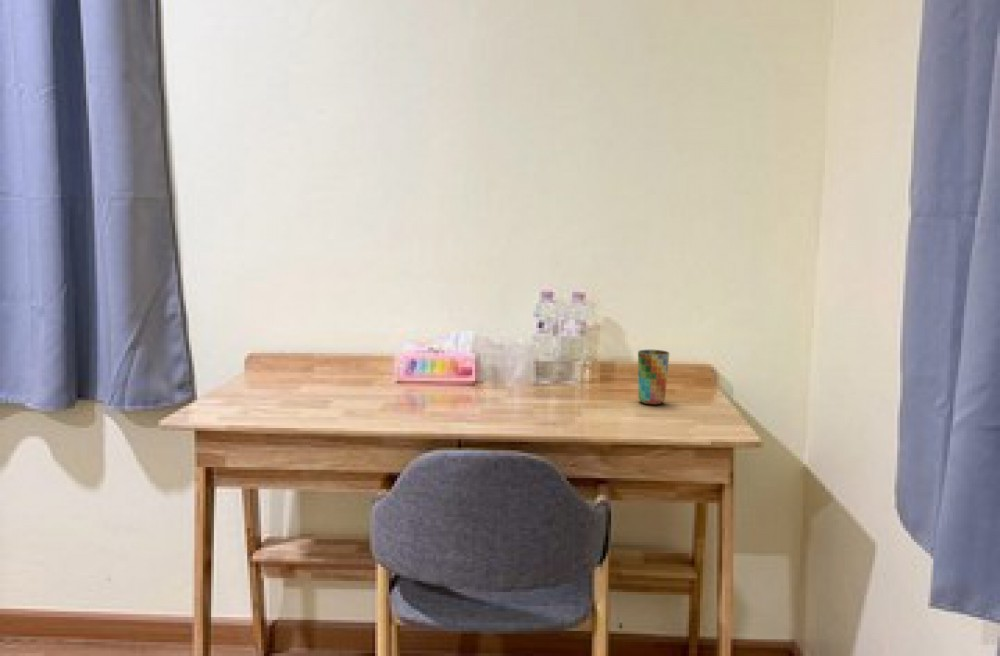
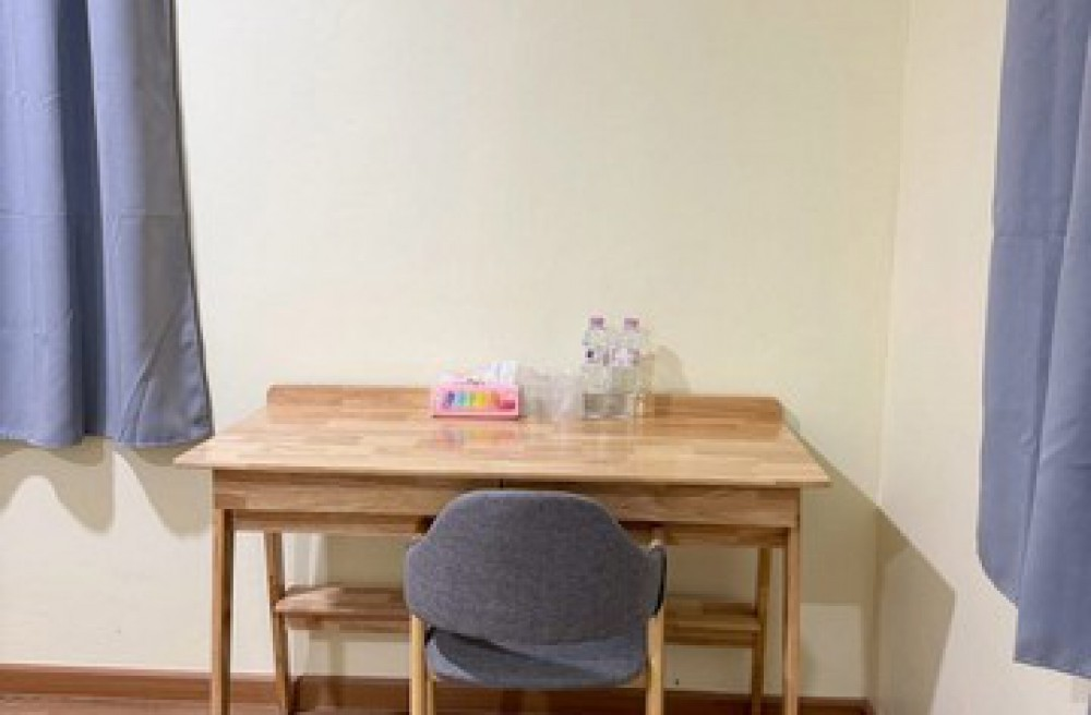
- cup [637,349,670,406]
